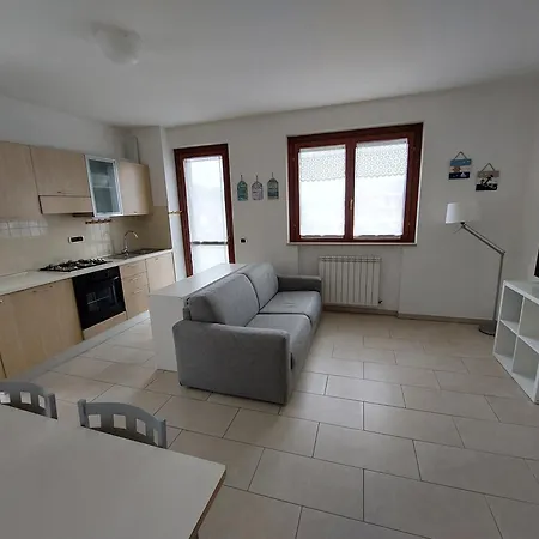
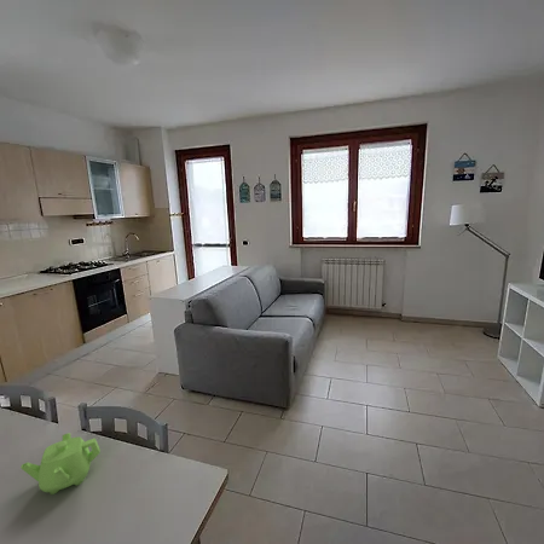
+ teapot [19,432,102,496]
